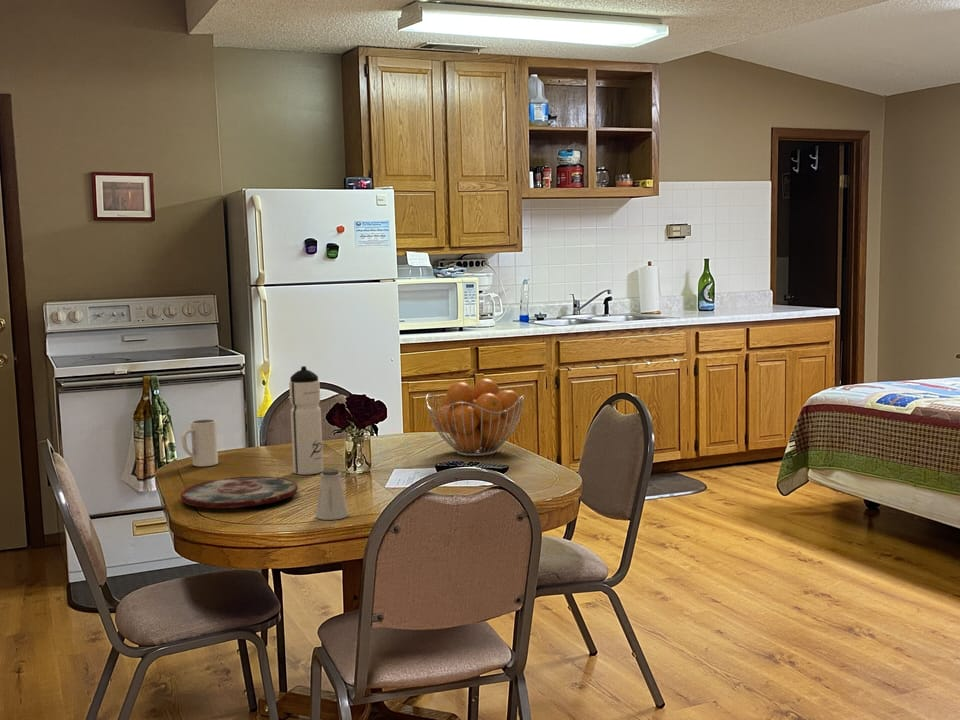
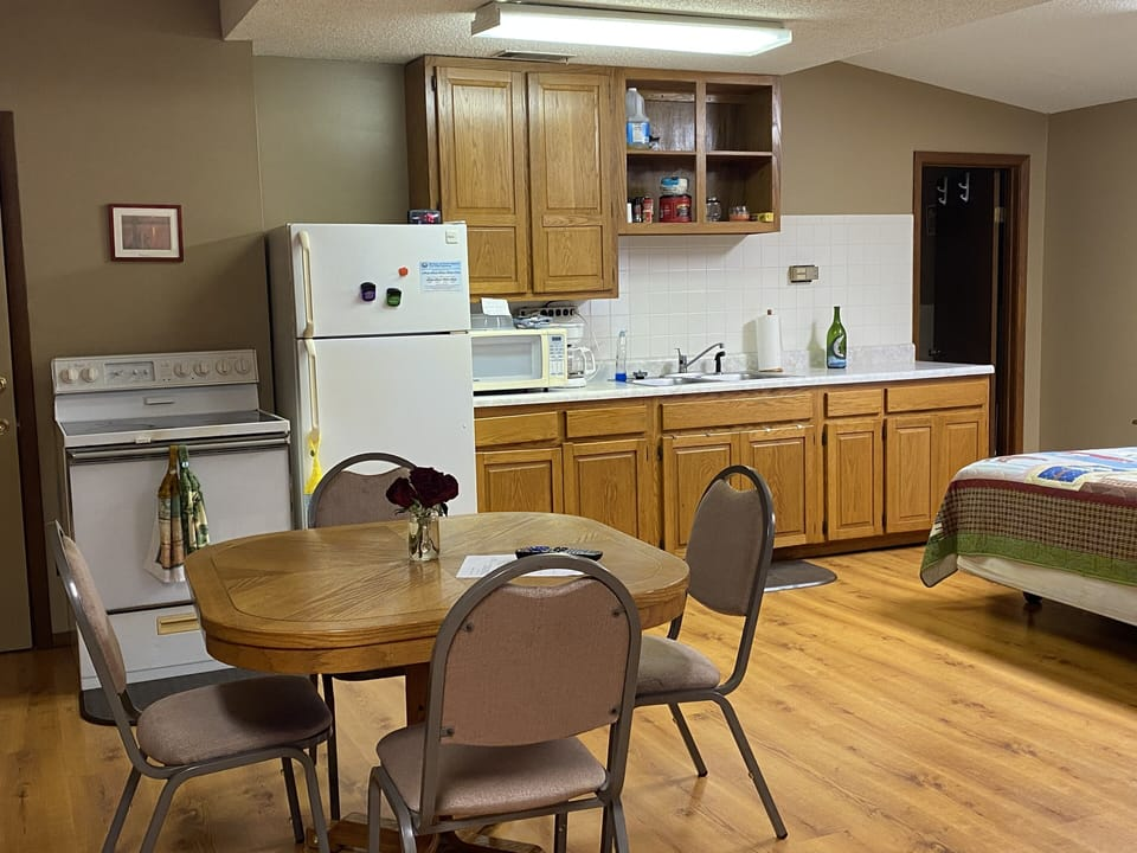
- water bottle [288,365,324,476]
- mug [181,418,219,467]
- saltshaker [315,468,350,521]
- plate [180,475,299,509]
- fruit basket [425,378,525,457]
